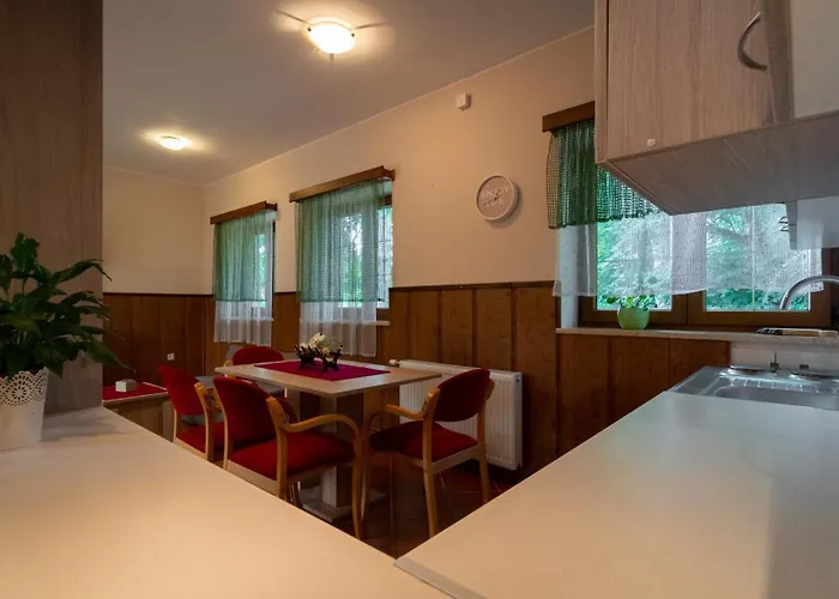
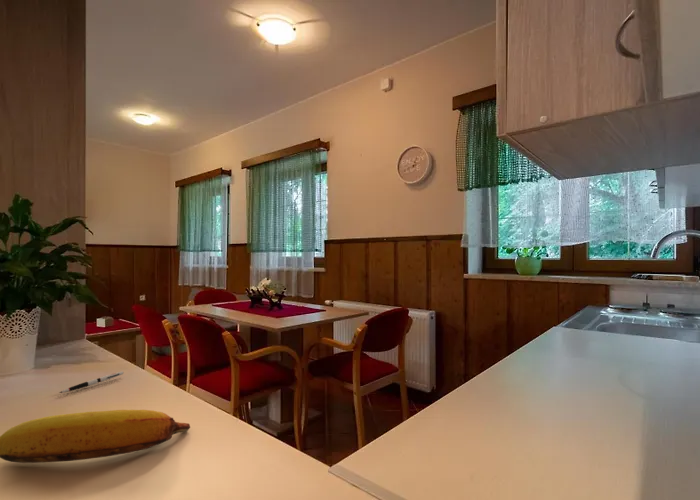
+ pen [58,370,124,394]
+ fruit [0,409,191,464]
